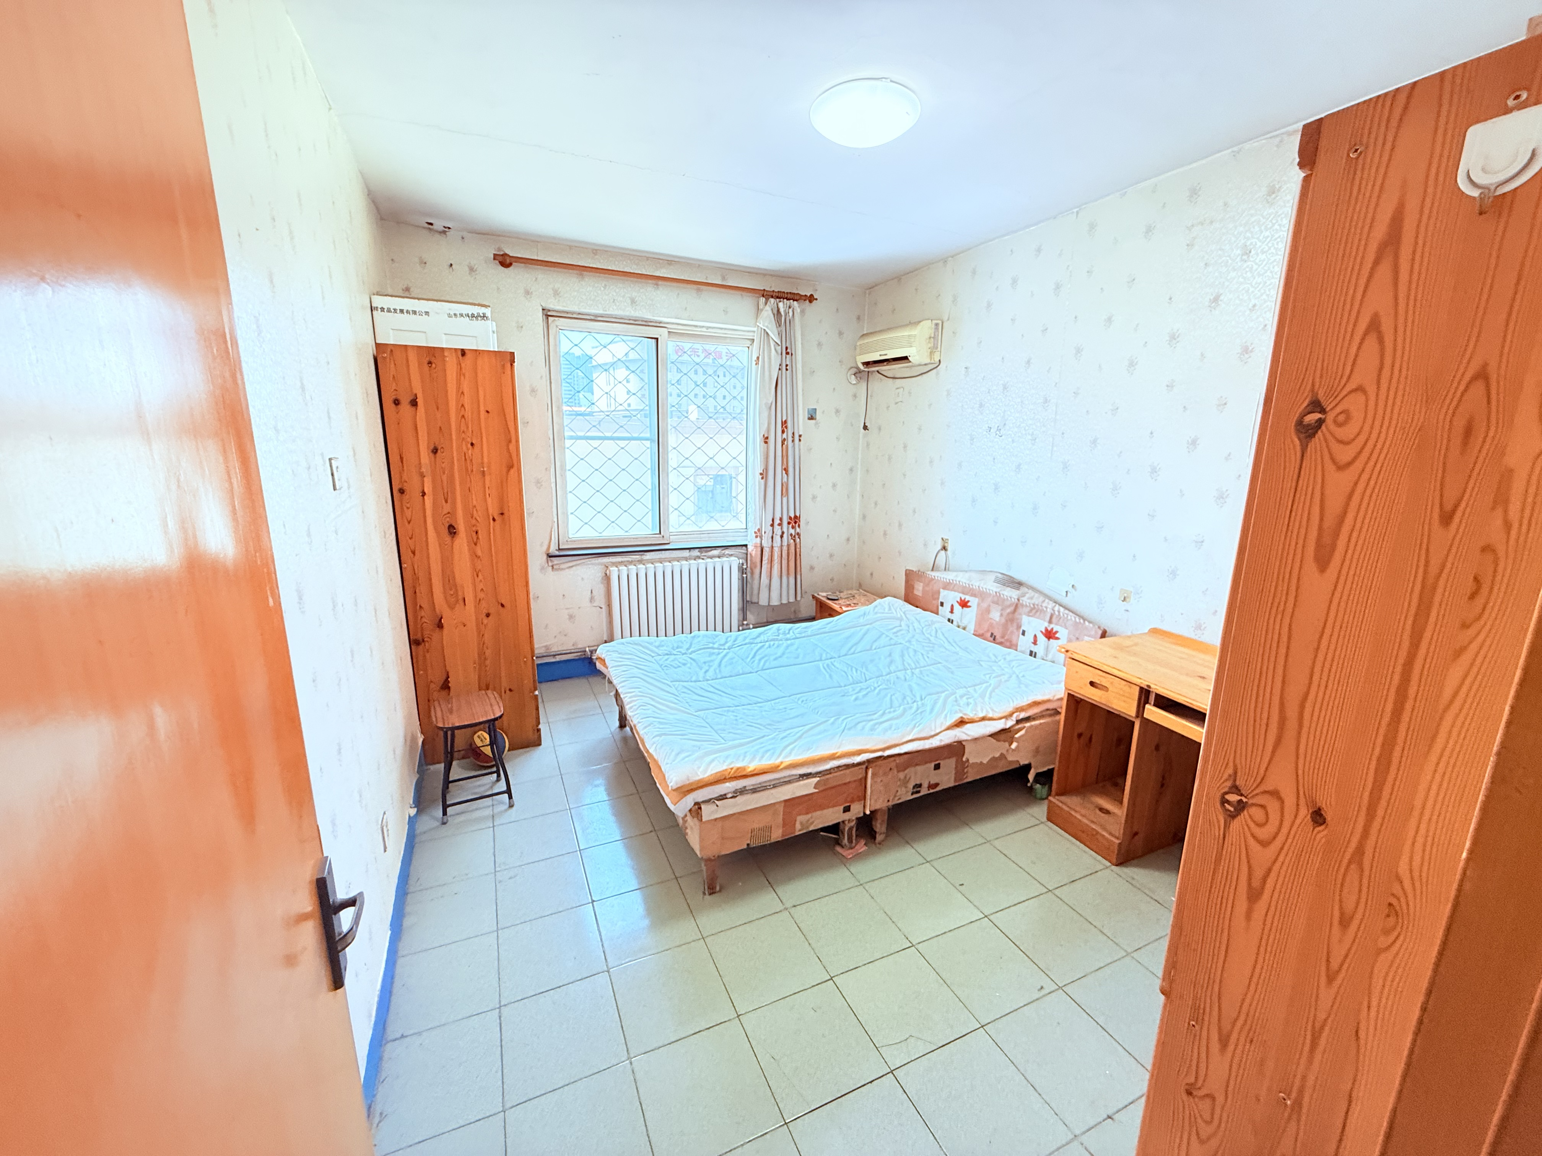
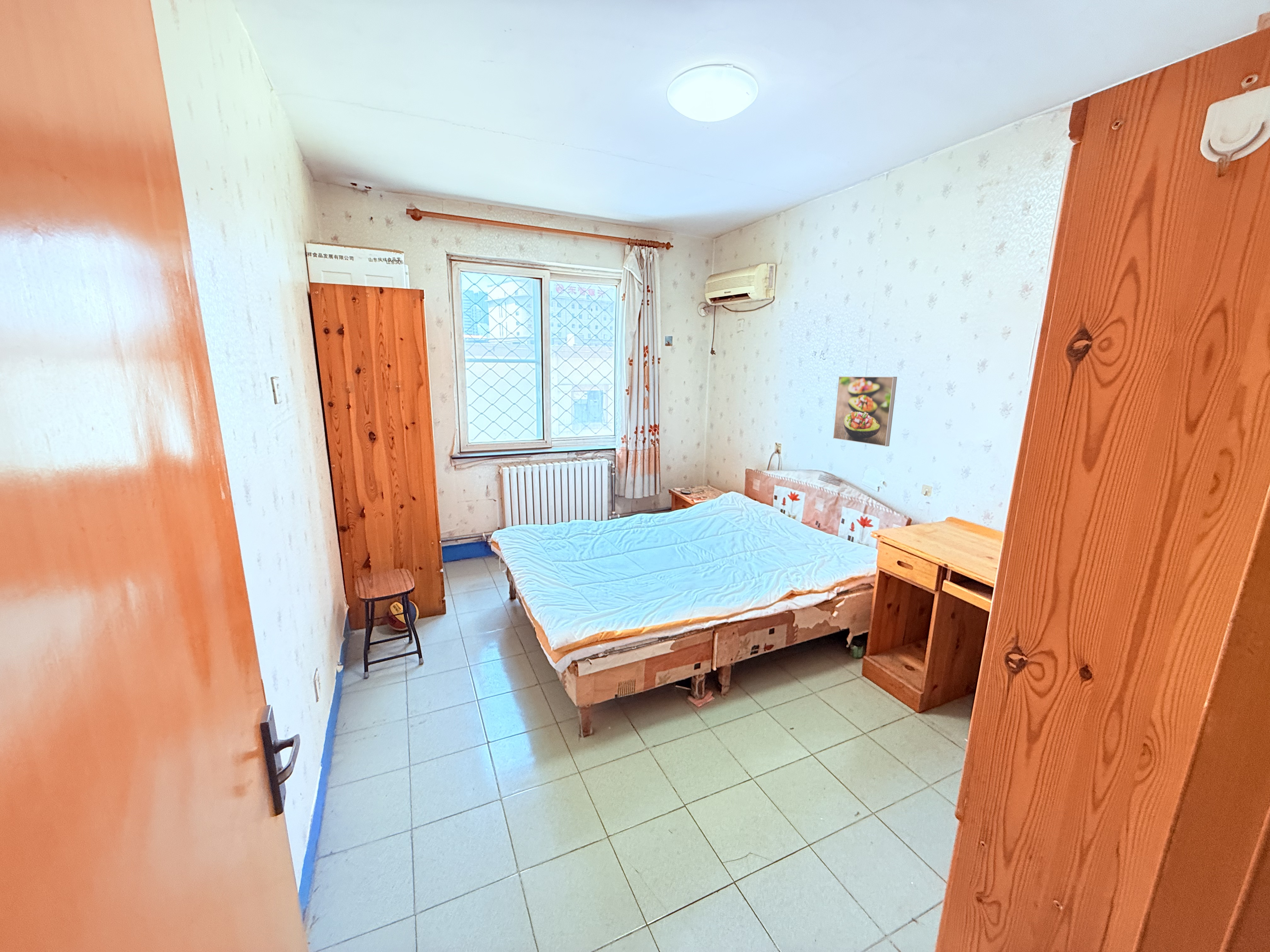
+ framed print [833,376,897,447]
